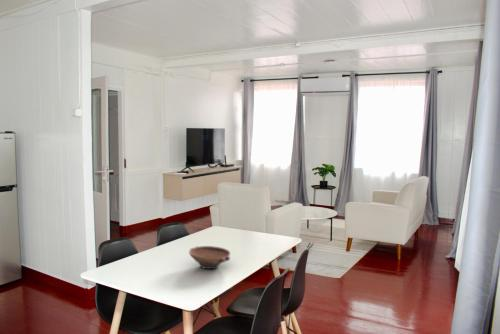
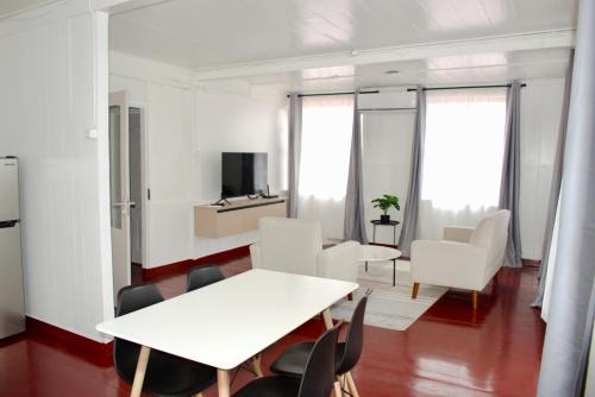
- bowl [188,245,231,270]
